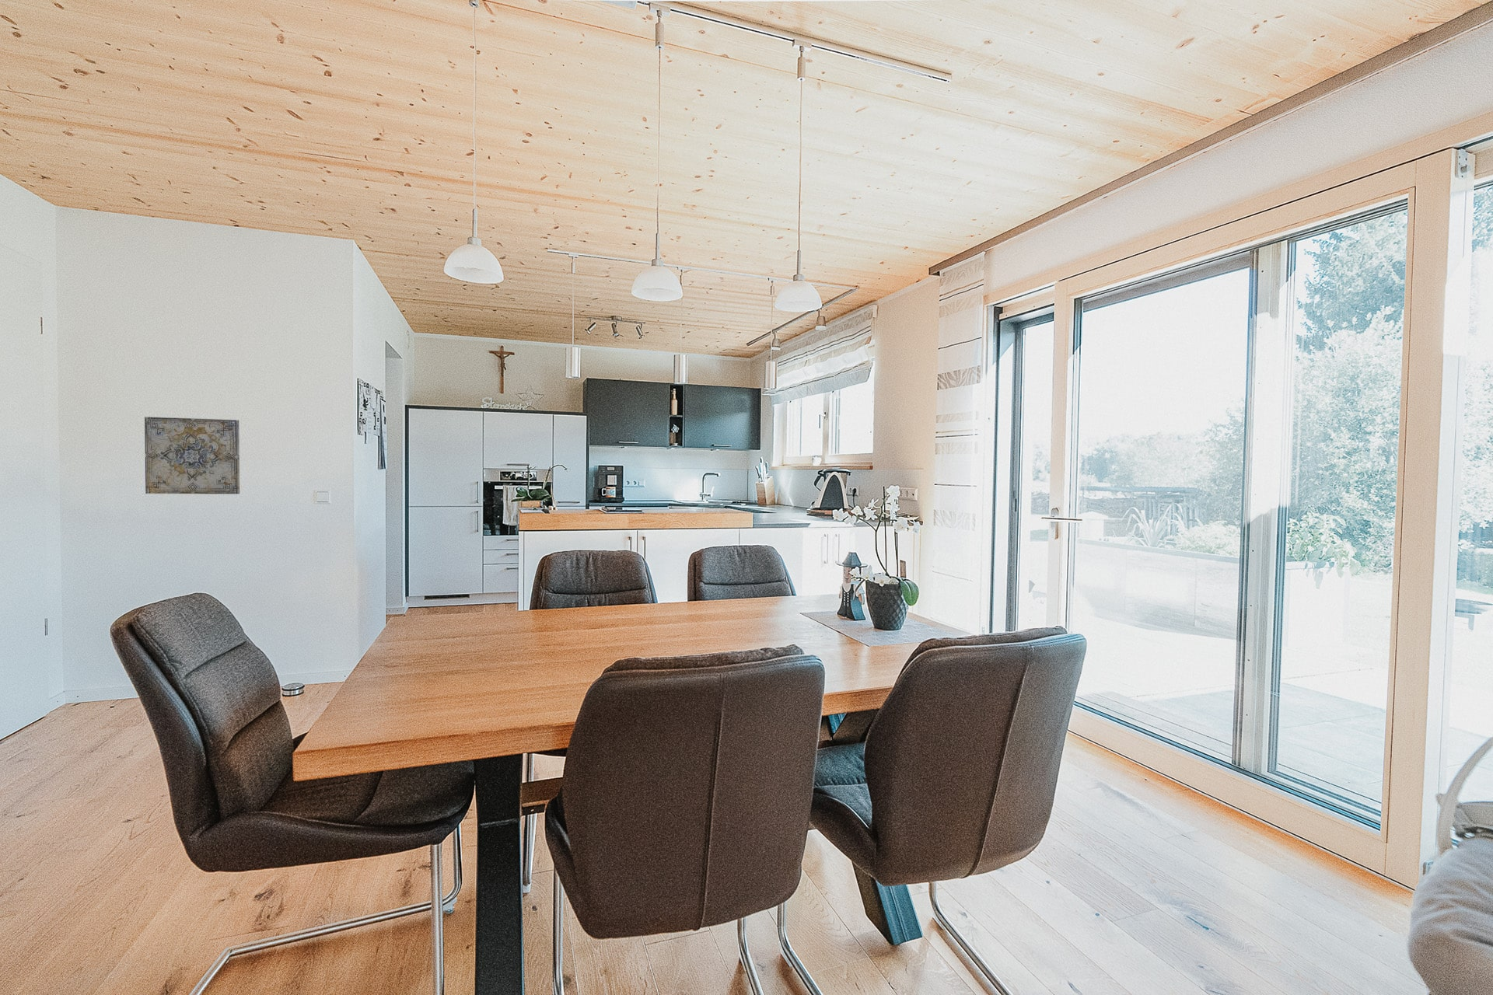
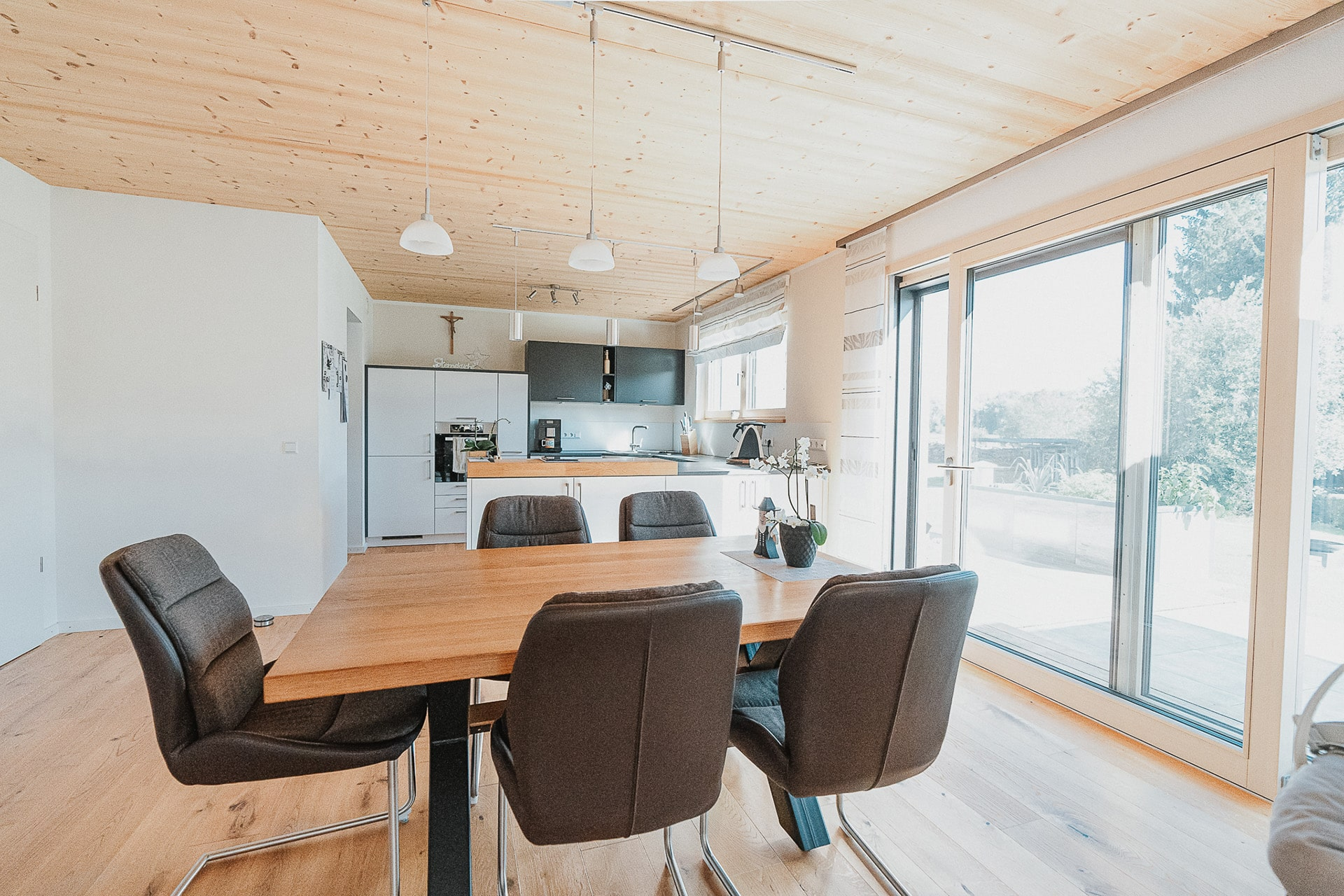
- wall art [144,415,240,494]
